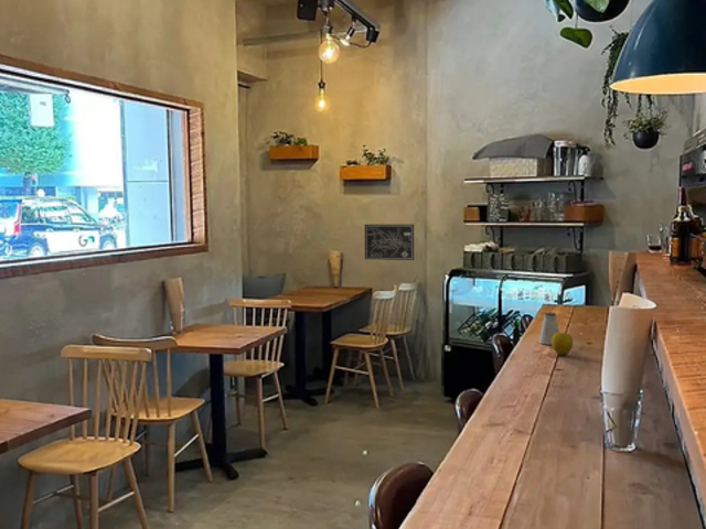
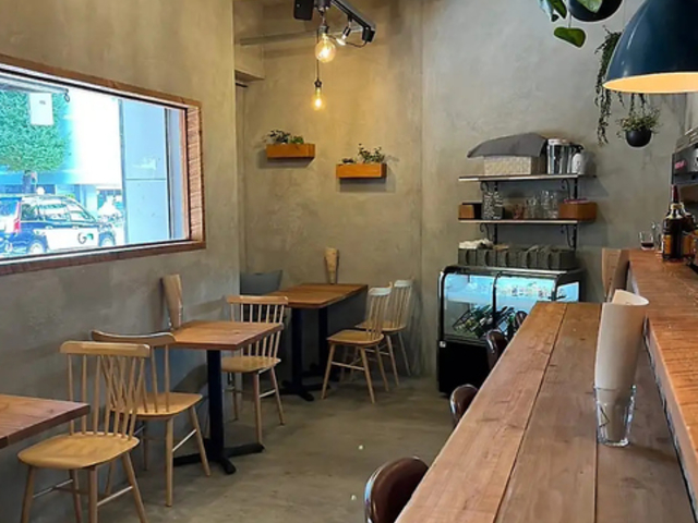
- saltshaker [537,312,560,346]
- apple [550,330,574,356]
- wall art [364,224,415,261]
